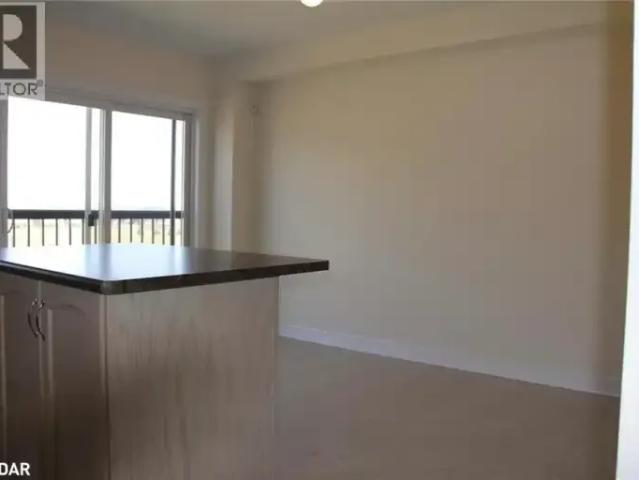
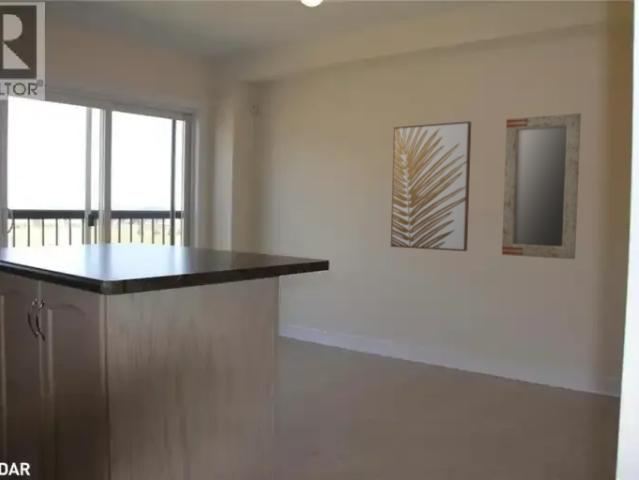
+ wall art [390,120,472,252]
+ home mirror [501,112,582,260]
